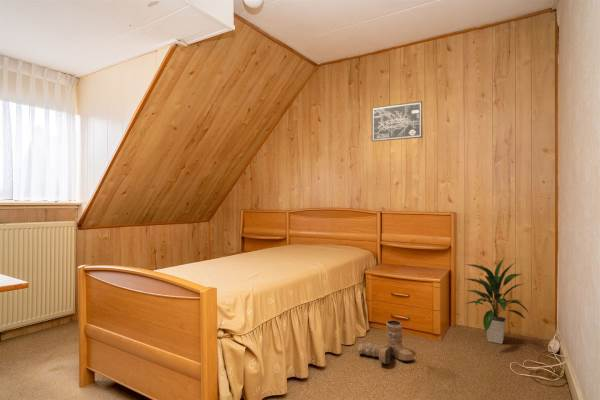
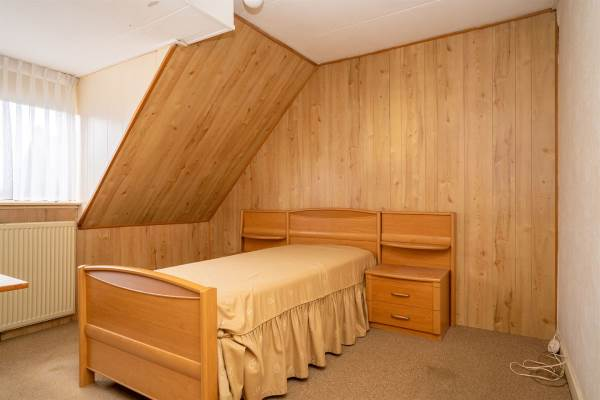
- wall art [371,100,423,142]
- boots [357,319,415,365]
- indoor plant [463,257,529,345]
